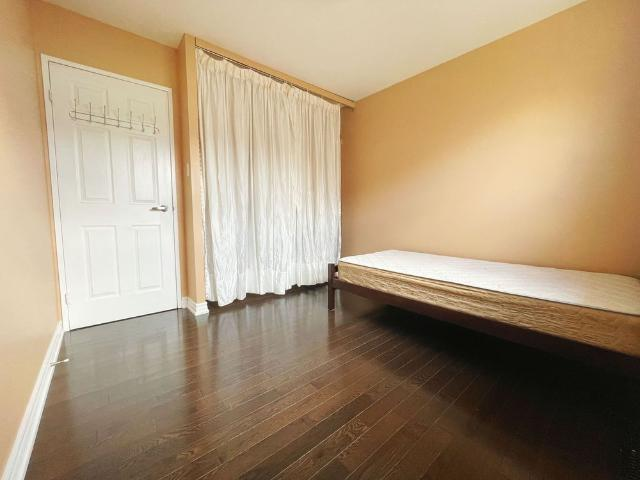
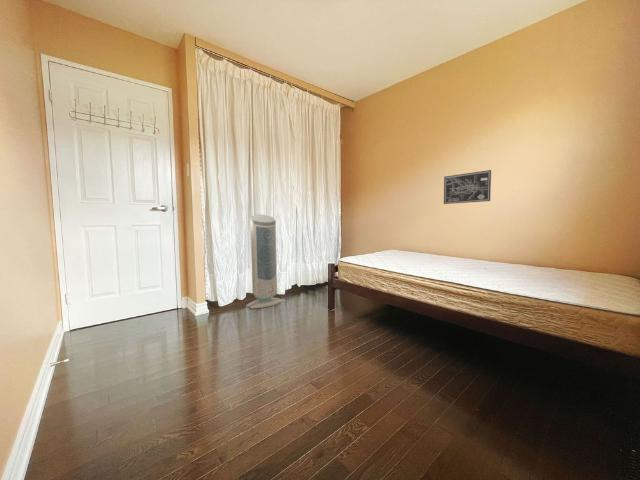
+ wall art [443,169,492,205]
+ air purifier [246,214,284,310]
